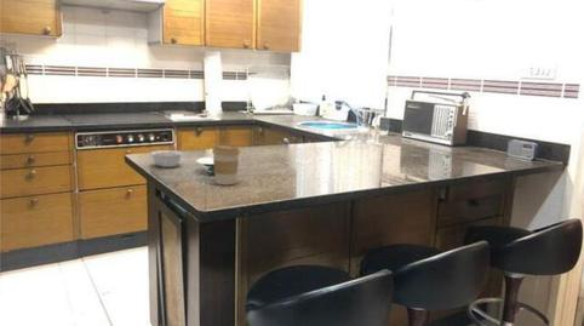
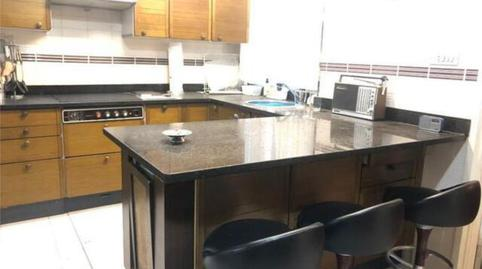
- legume [149,145,184,168]
- coffee cup [211,143,241,185]
